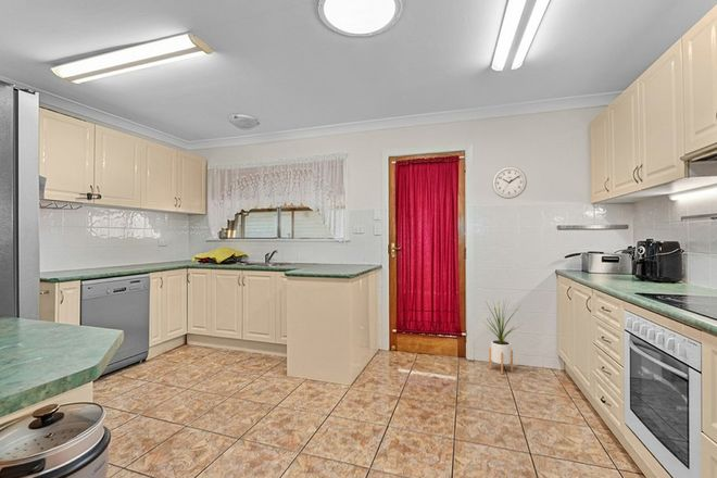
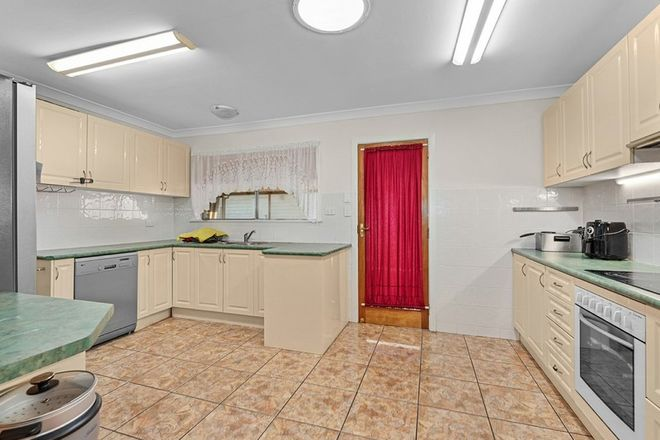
- house plant [483,299,524,375]
- wall clock [491,165,528,200]
